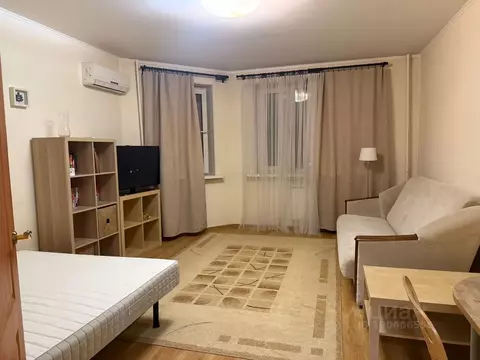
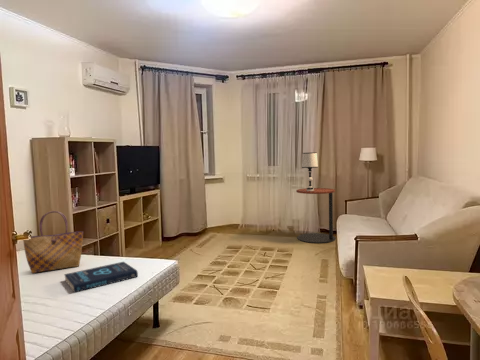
+ side table [296,187,337,244]
+ tote bag [22,210,84,274]
+ table lamp [301,151,319,191]
+ book [63,261,139,294]
